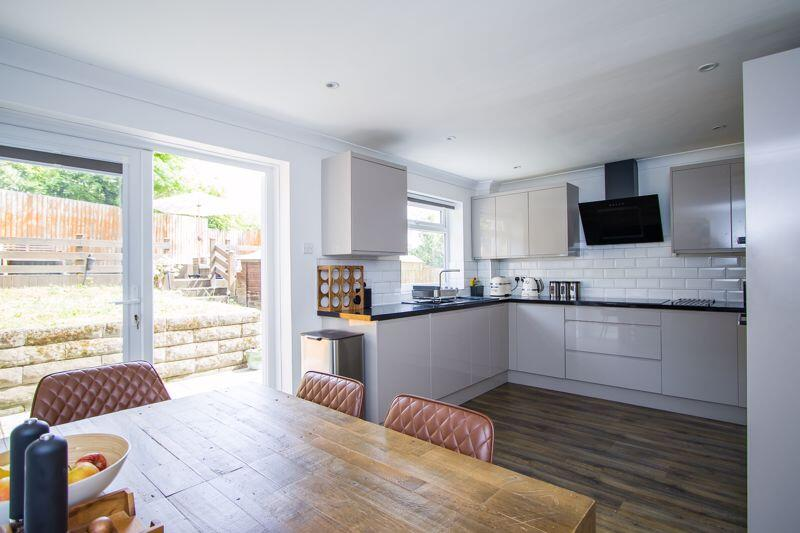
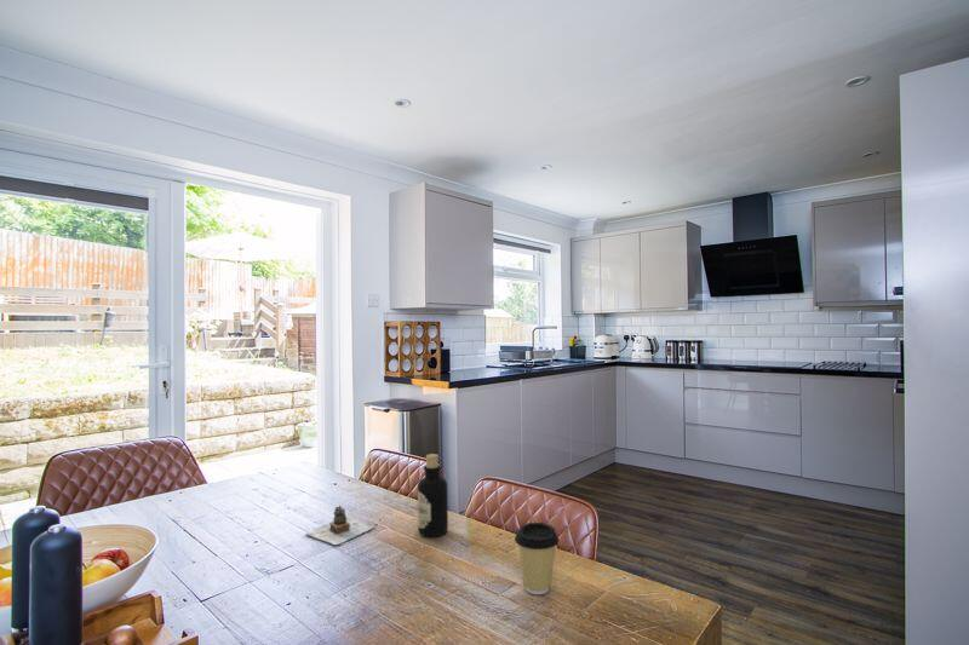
+ teapot [304,505,375,546]
+ coffee cup [514,522,560,595]
+ bottle [417,453,449,537]
